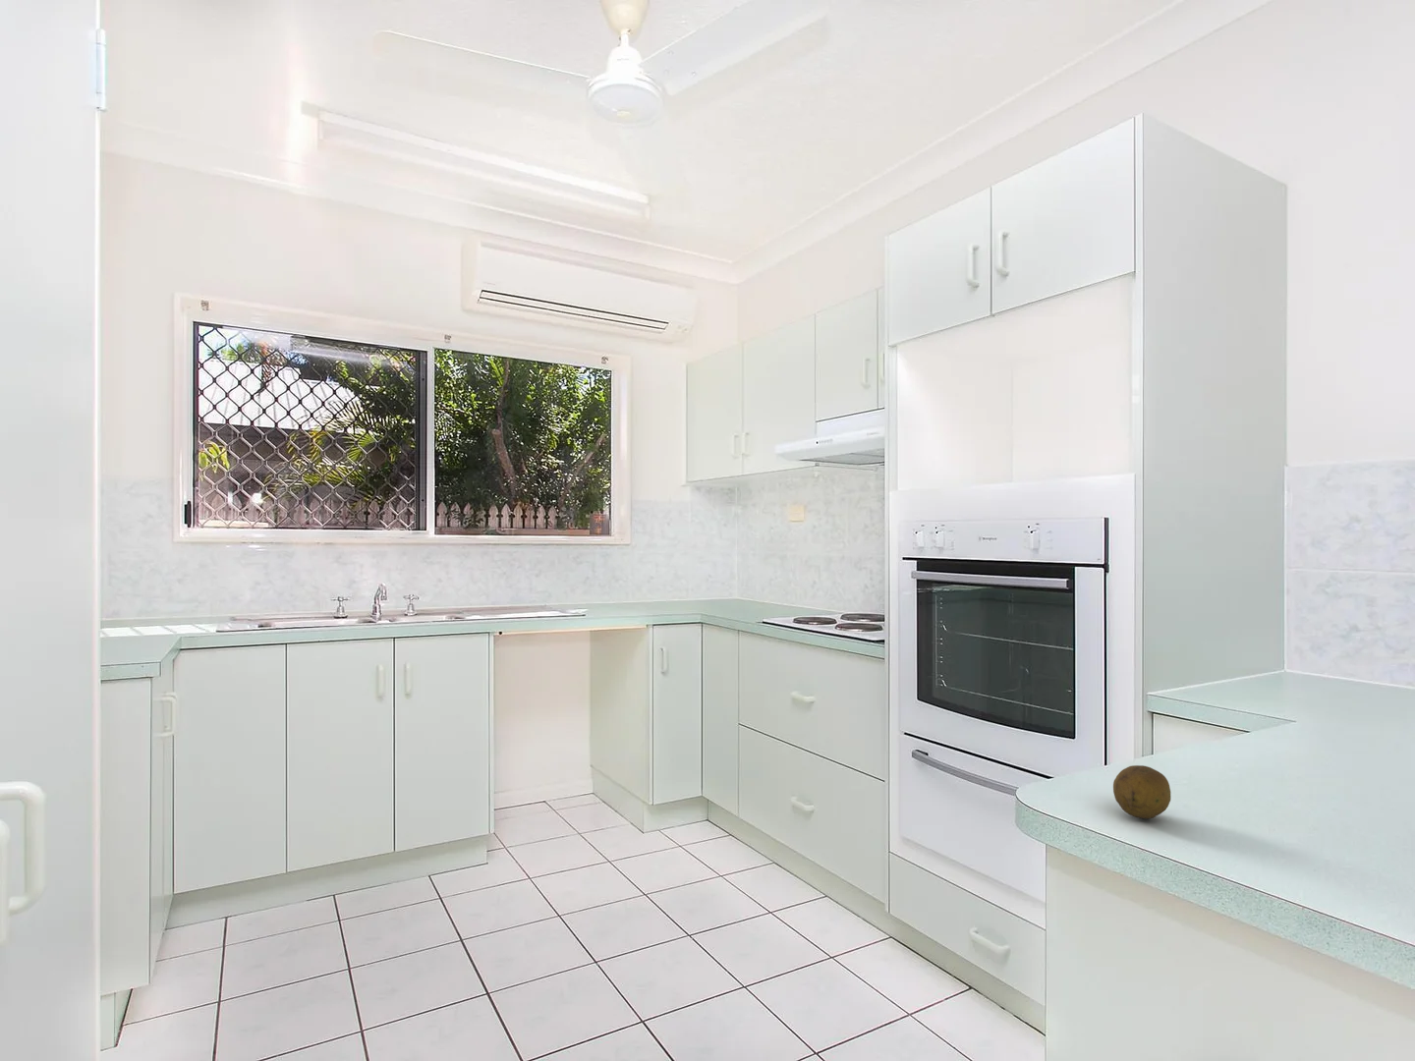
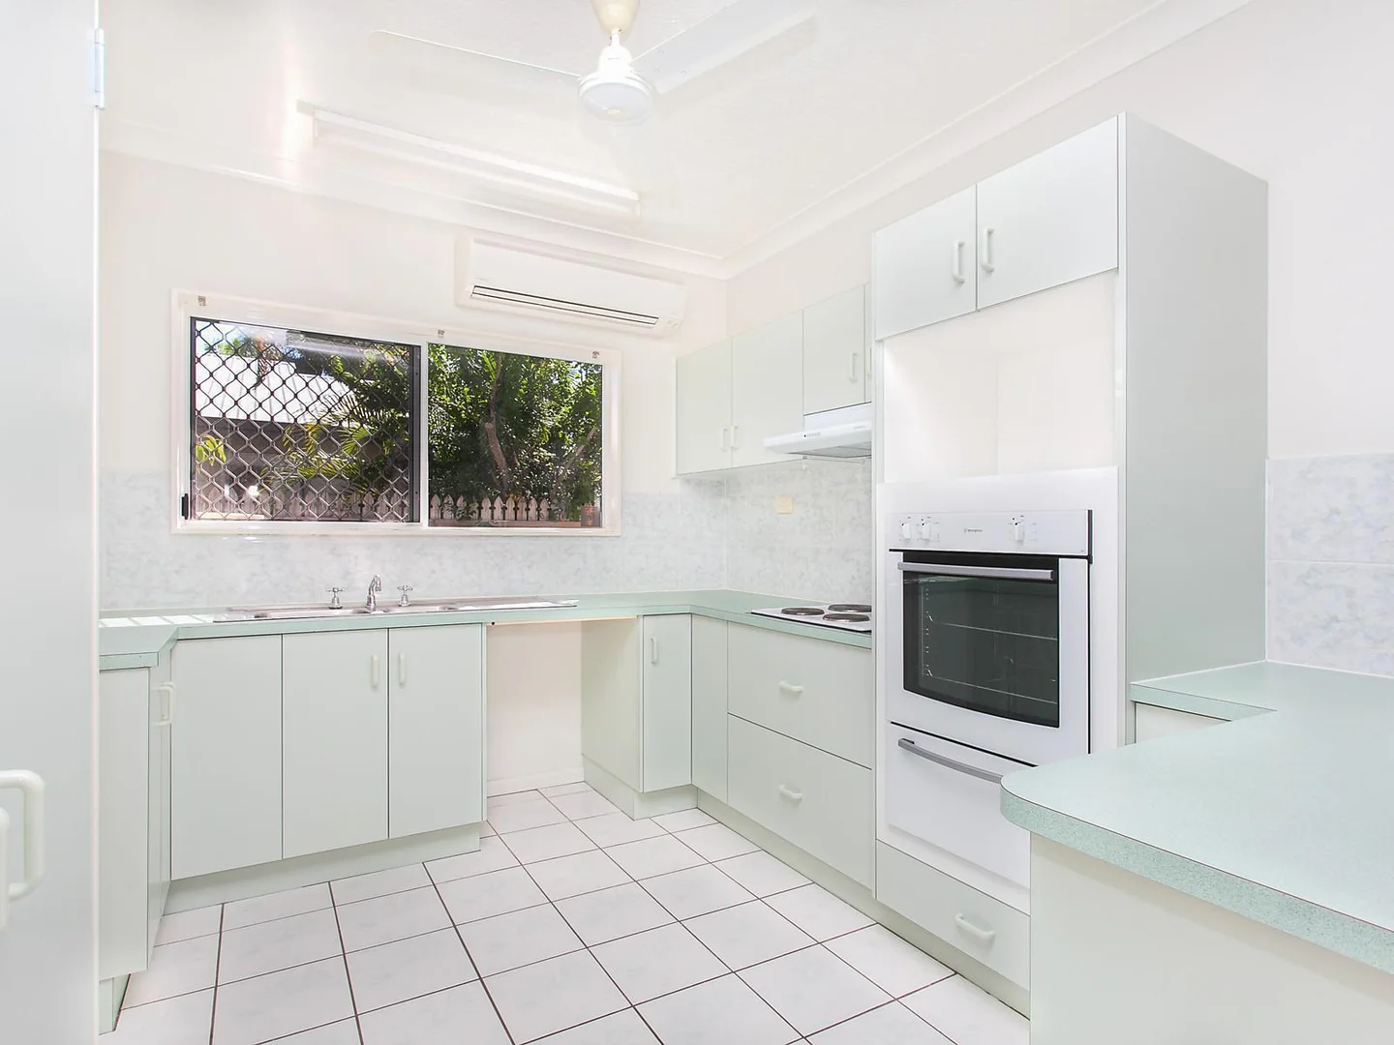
- fruit [1112,765,1171,819]
